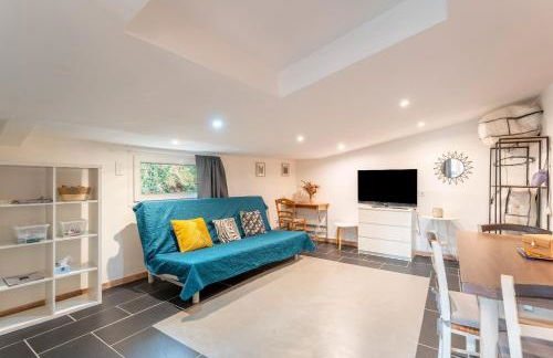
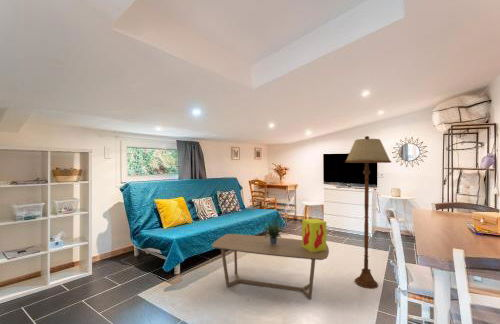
+ decorative box [301,217,327,252]
+ potted plant [261,217,290,245]
+ coffee table [211,233,330,300]
+ floor lamp [344,135,392,289]
